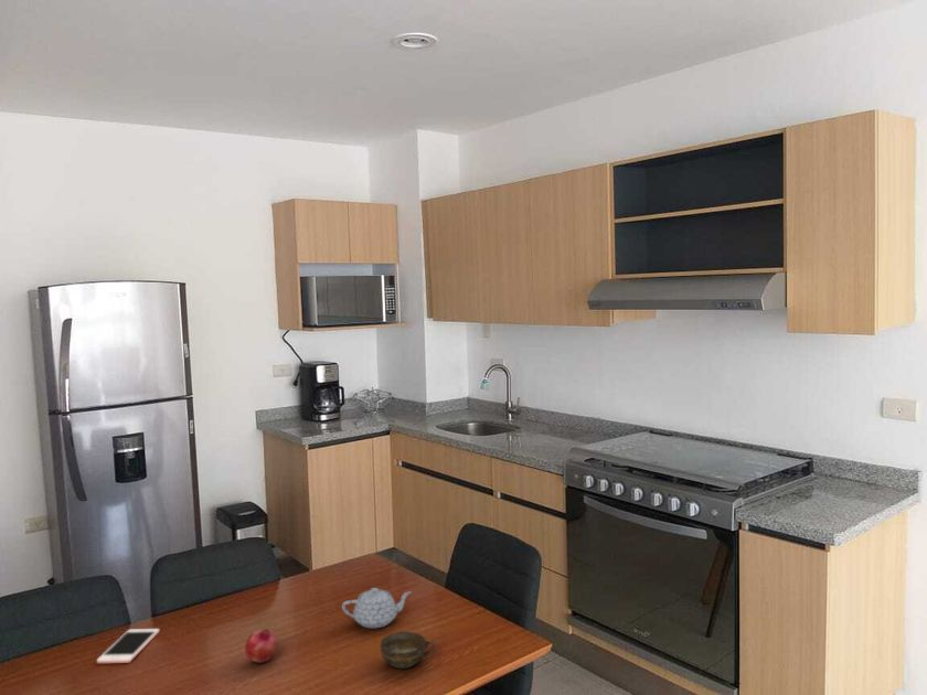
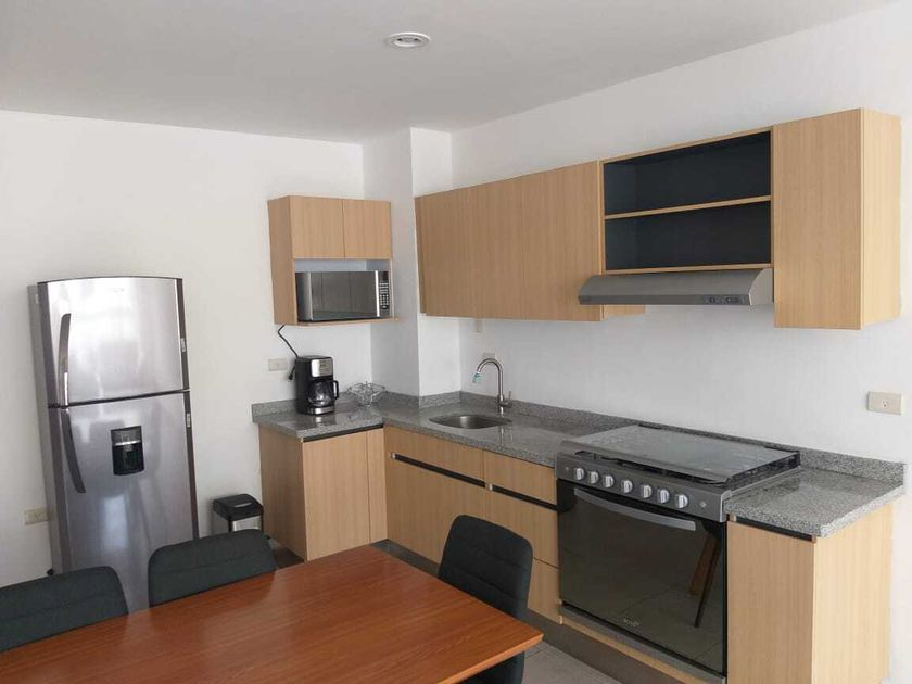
- cup [380,631,437,671]
- teapot [341,587,413,629]
- cell phone [96,628,160,664]
- fruit [244,628,278,664]
